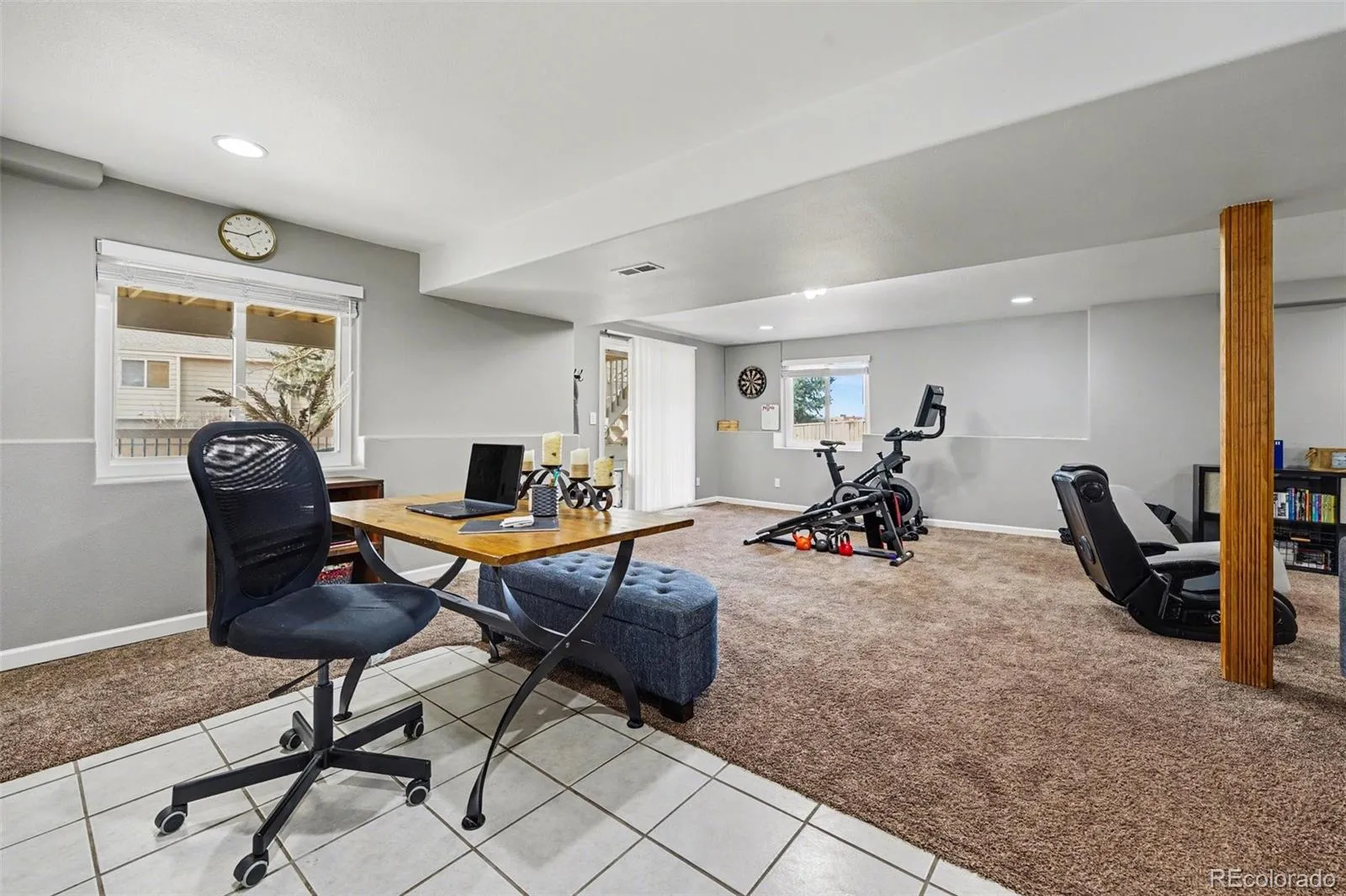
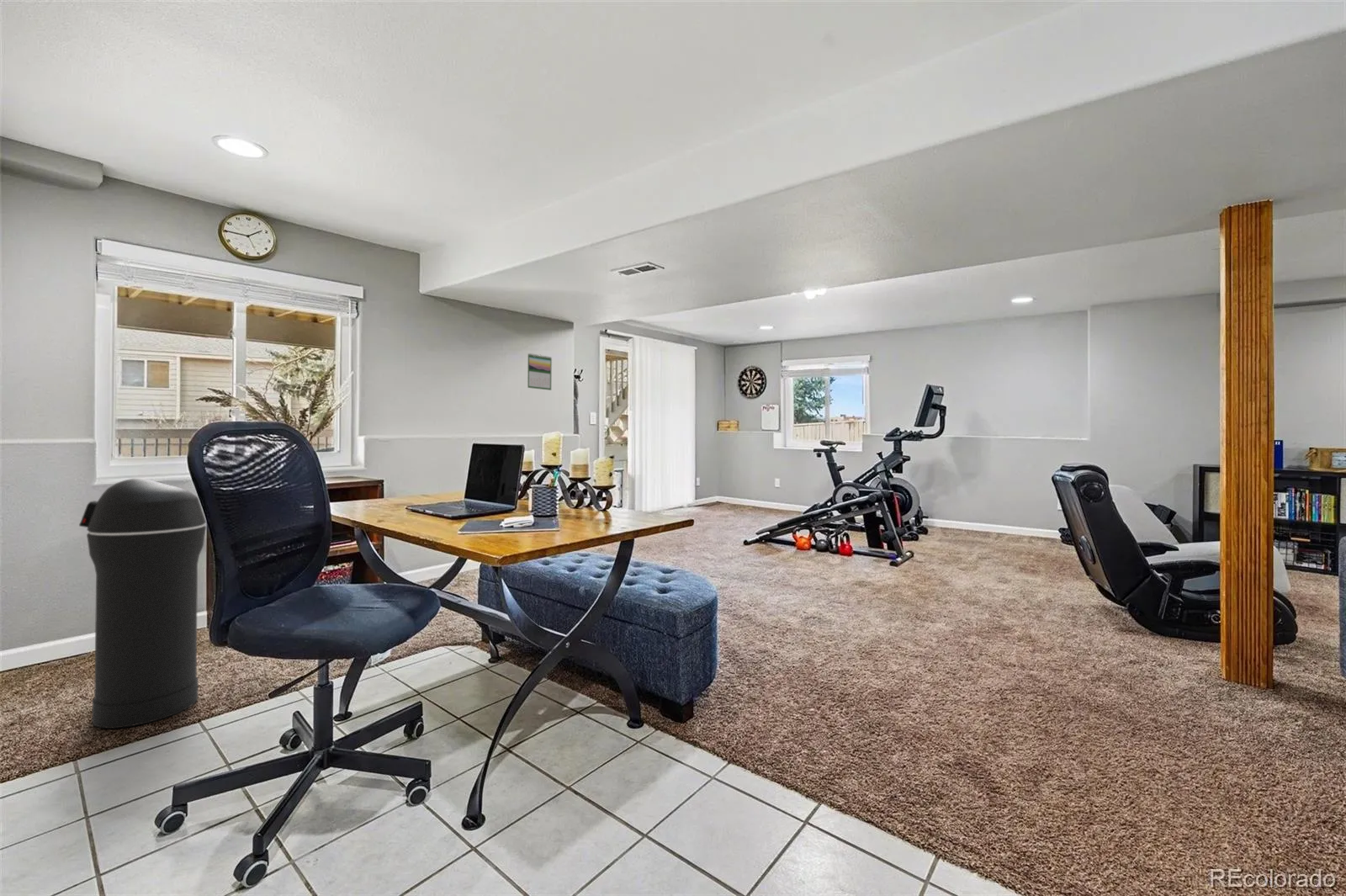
+ trash can [78,478,207,729]
+ calendar [527,353,553,391]
